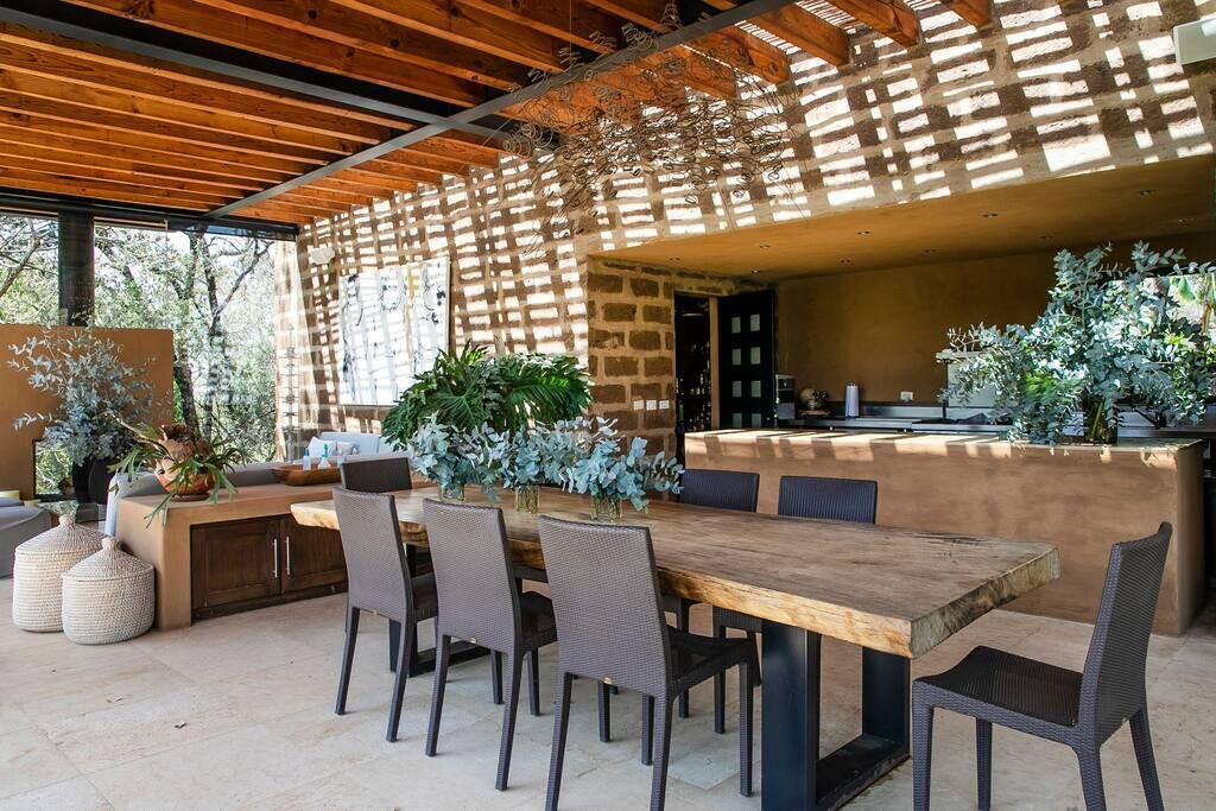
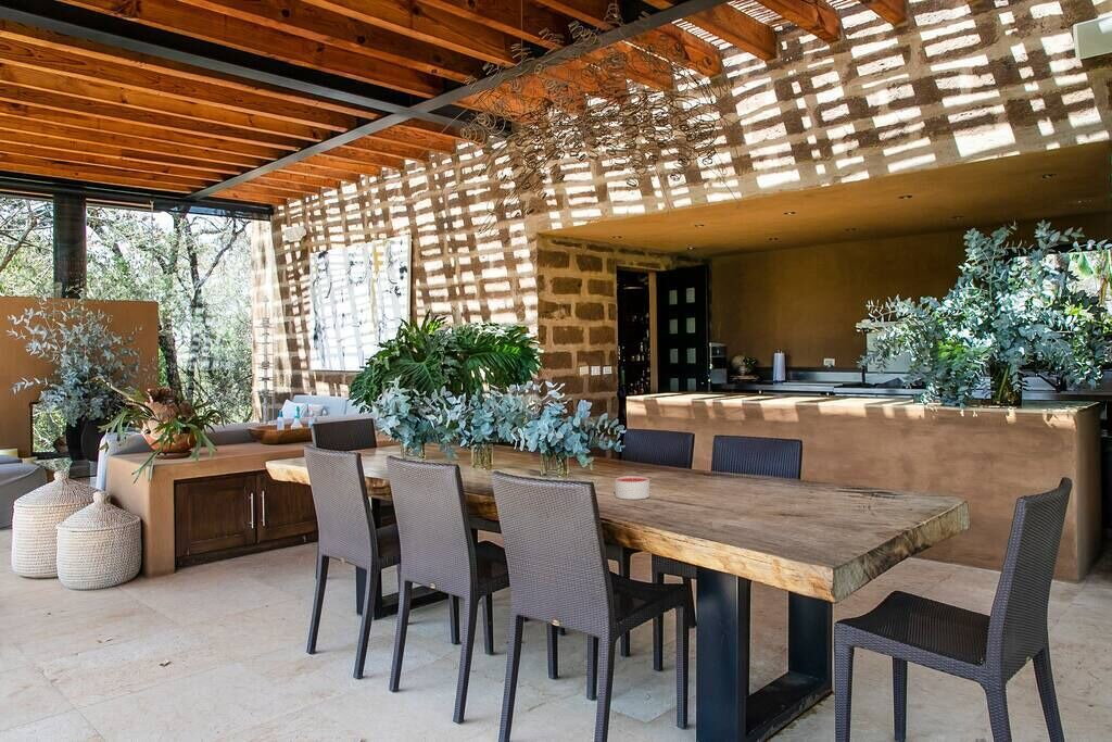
+ candle [614,475,650,501]
